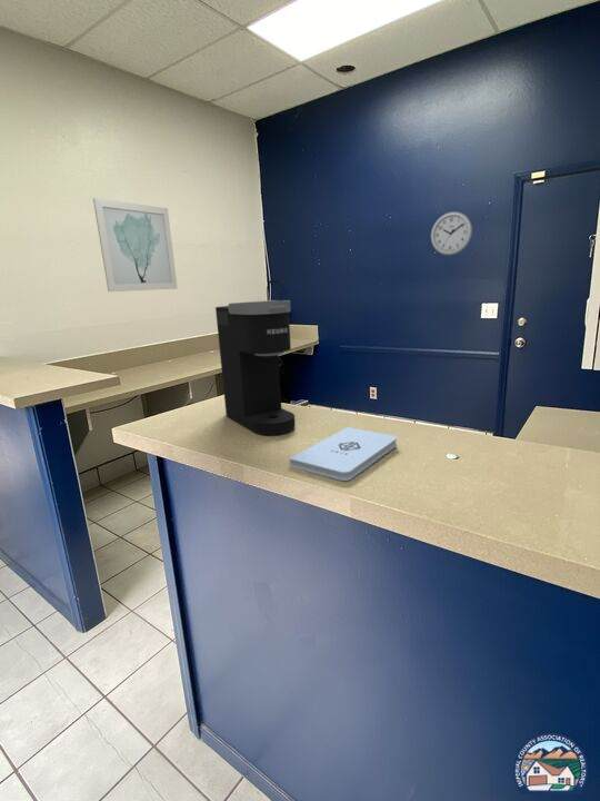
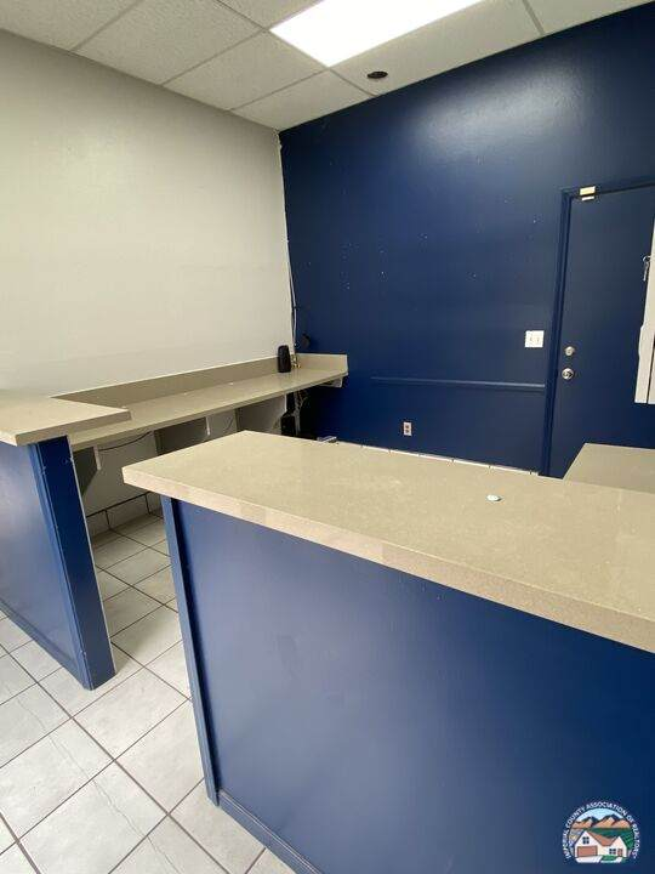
- wall art [92,197,179,293]
- coffee maker [214,299,297,436]
- notepad [289,426,398,482]
- wall clock [430,210,473,256]
